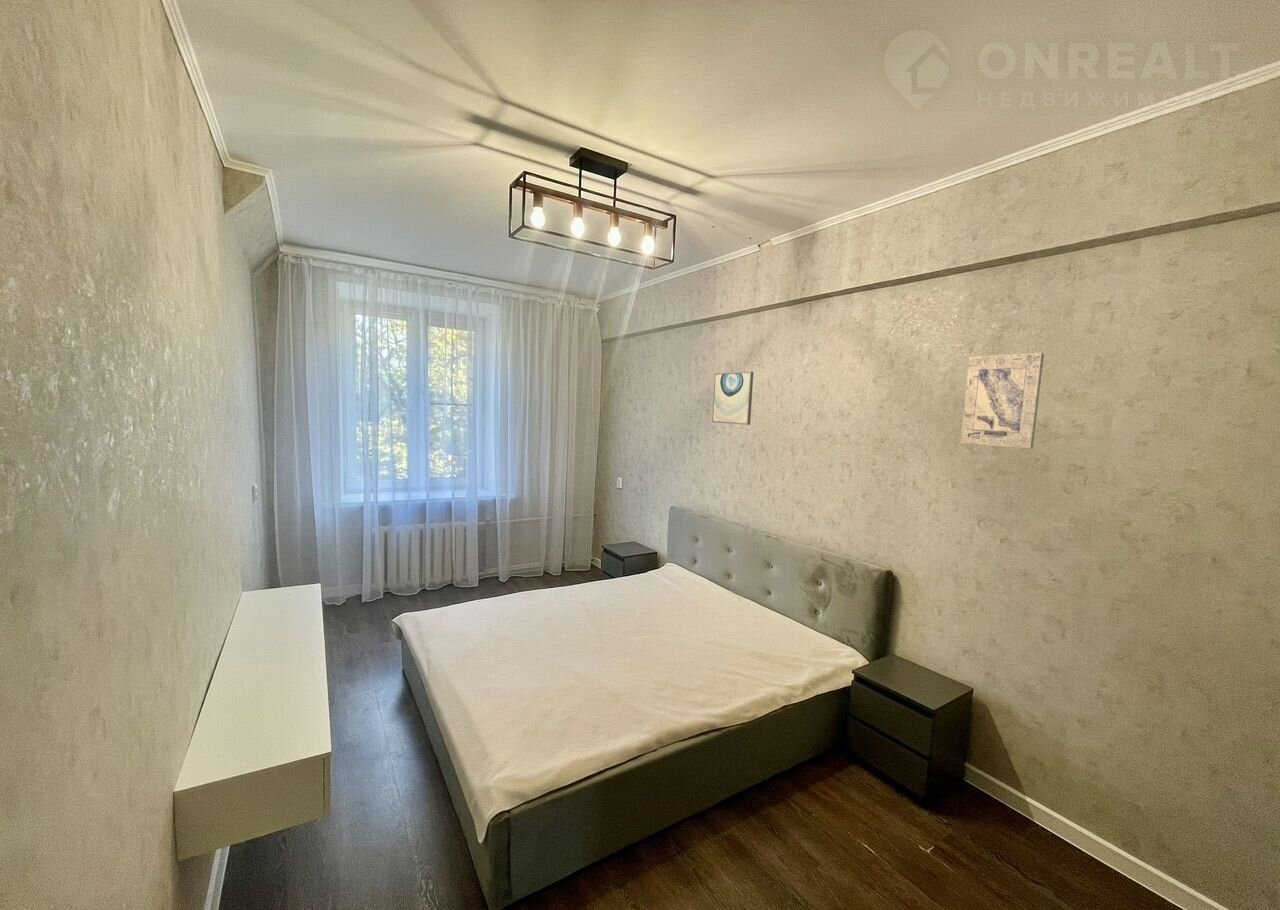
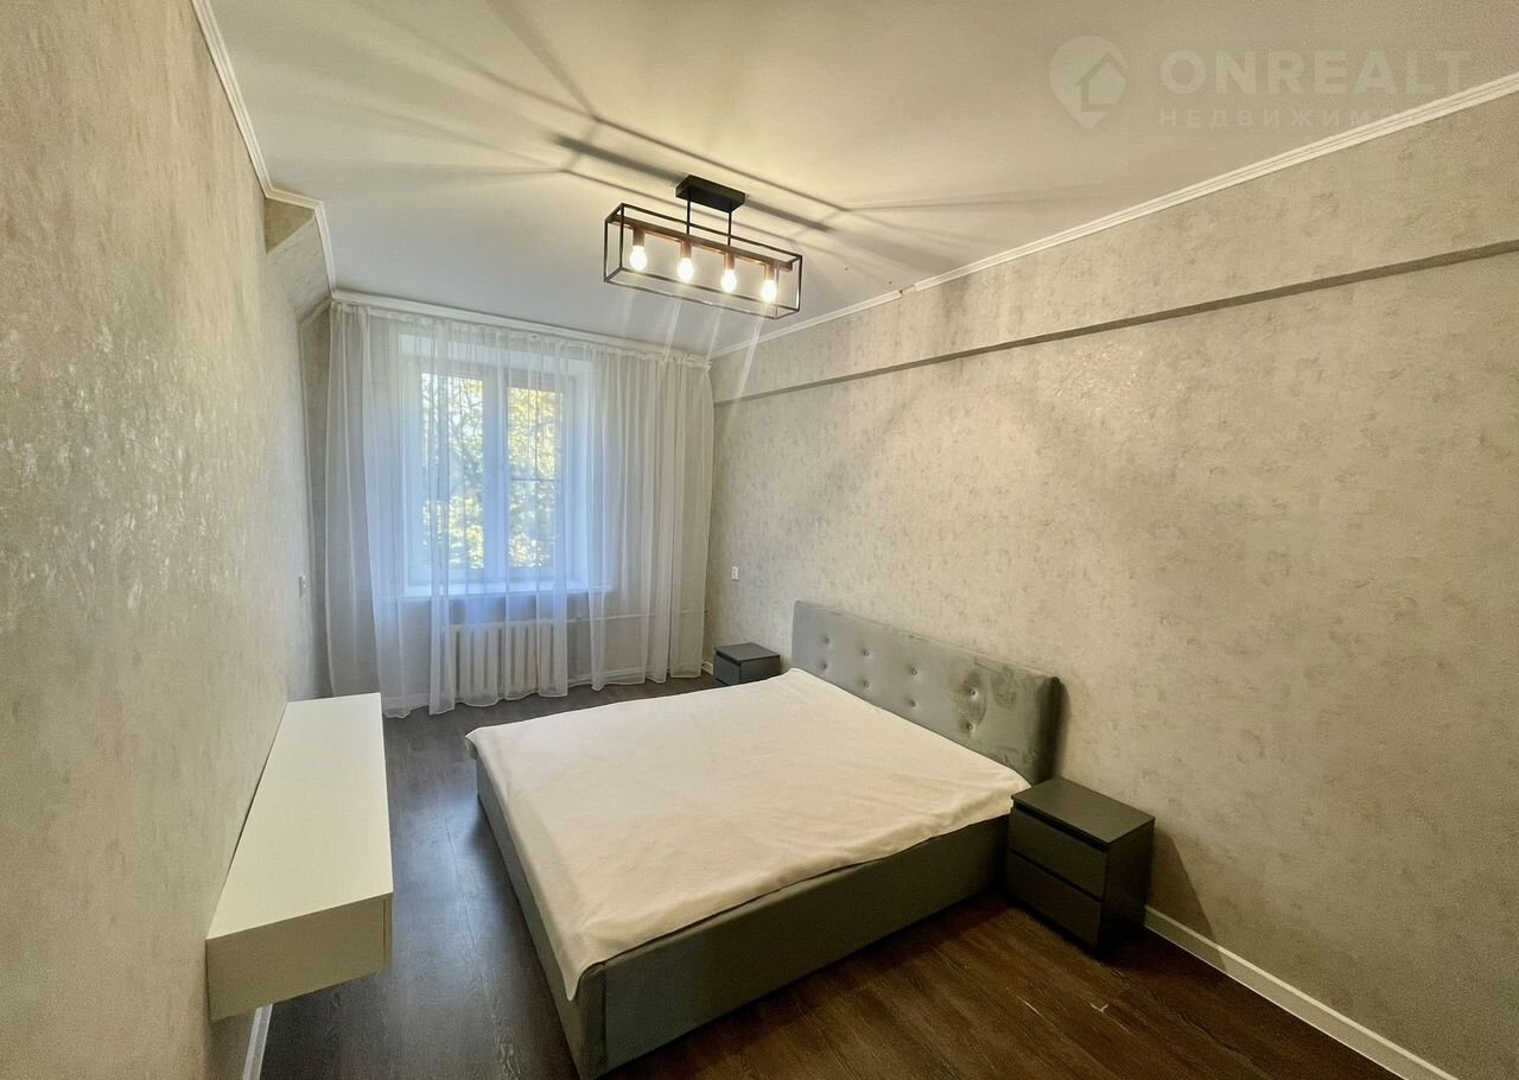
- wall art [960,352,1045,449]
- wall art [711,371,754,426]
